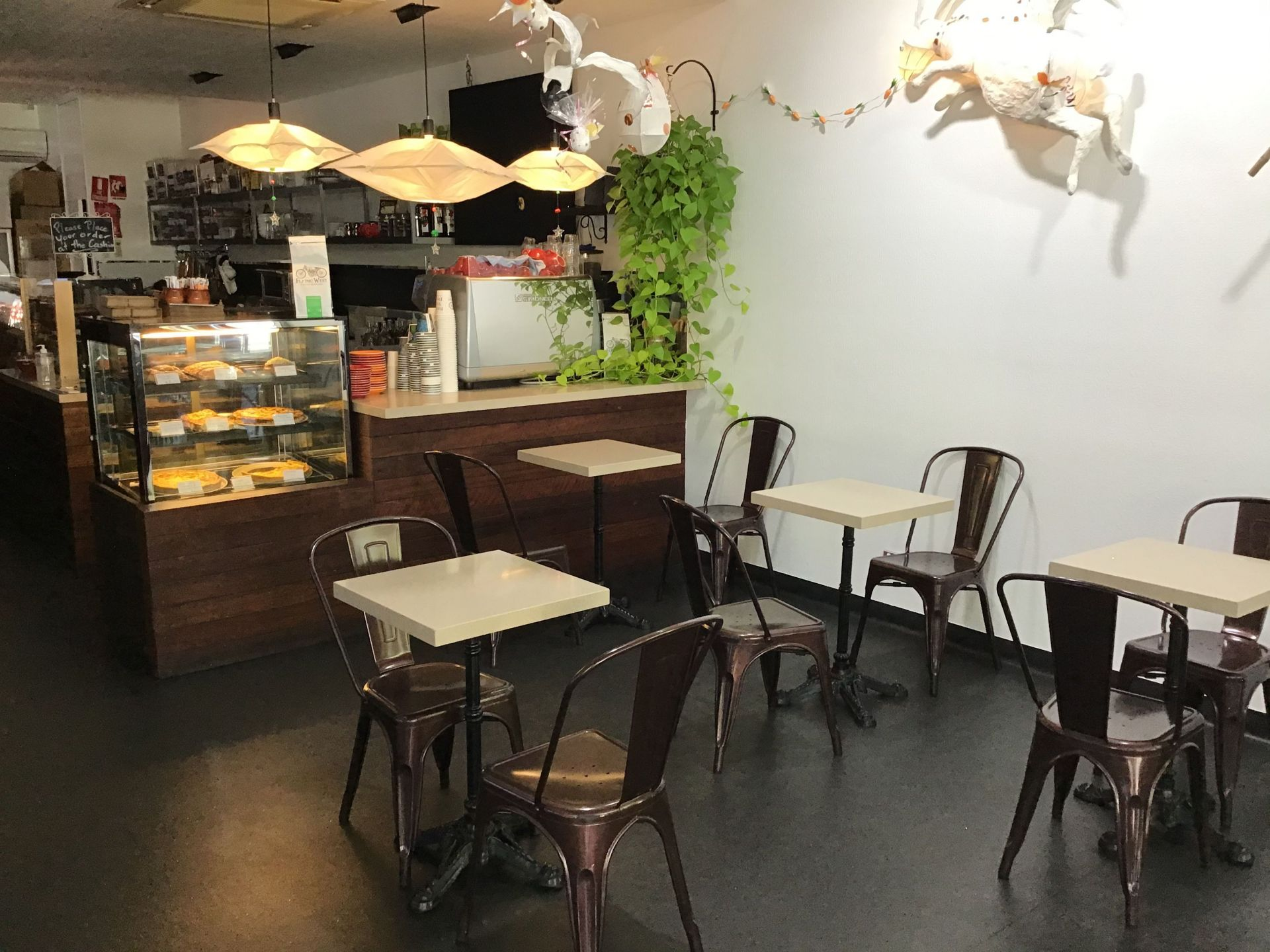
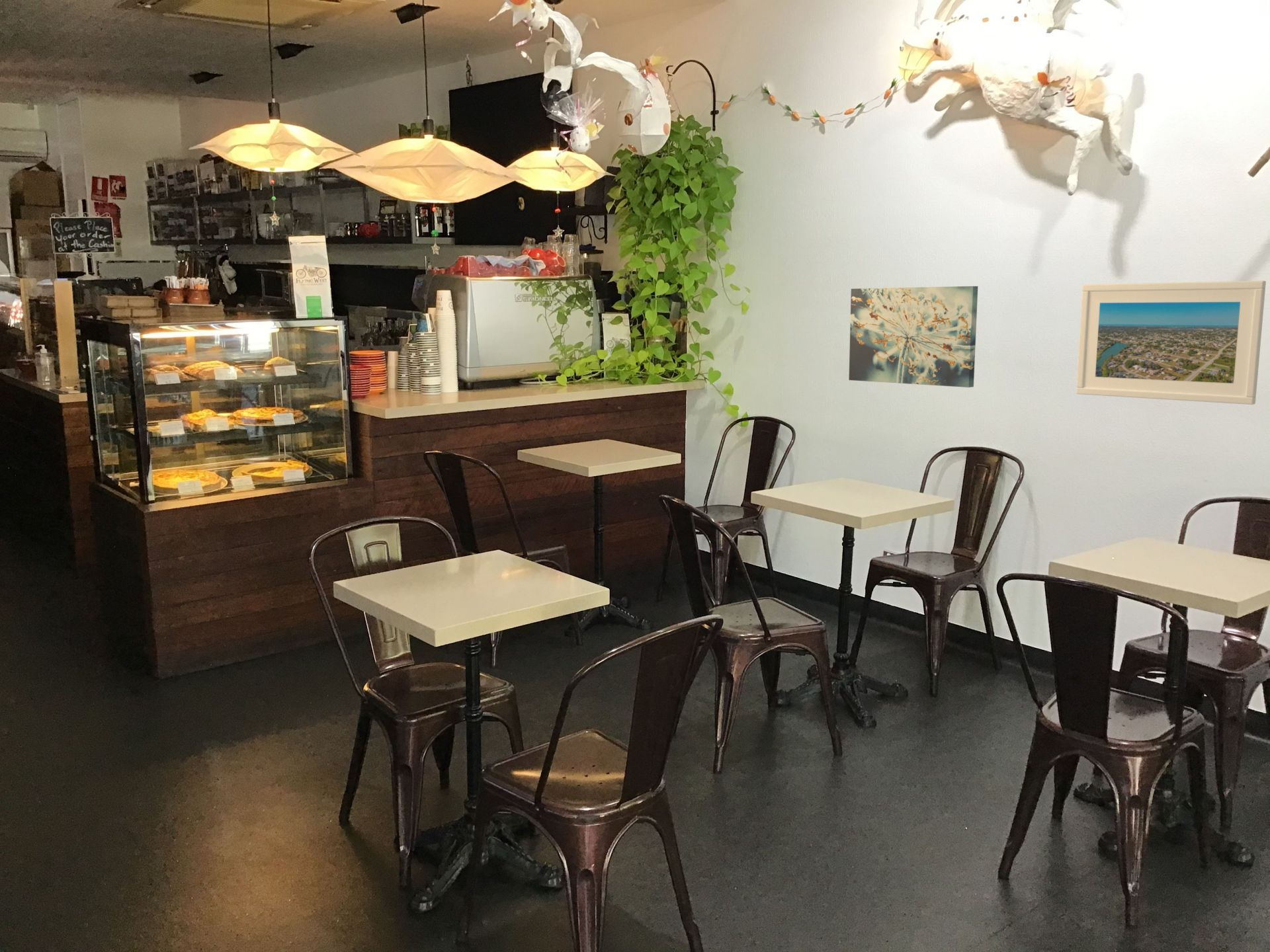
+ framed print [1076,280,1267,405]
+ wall art [848,286,979,388]
